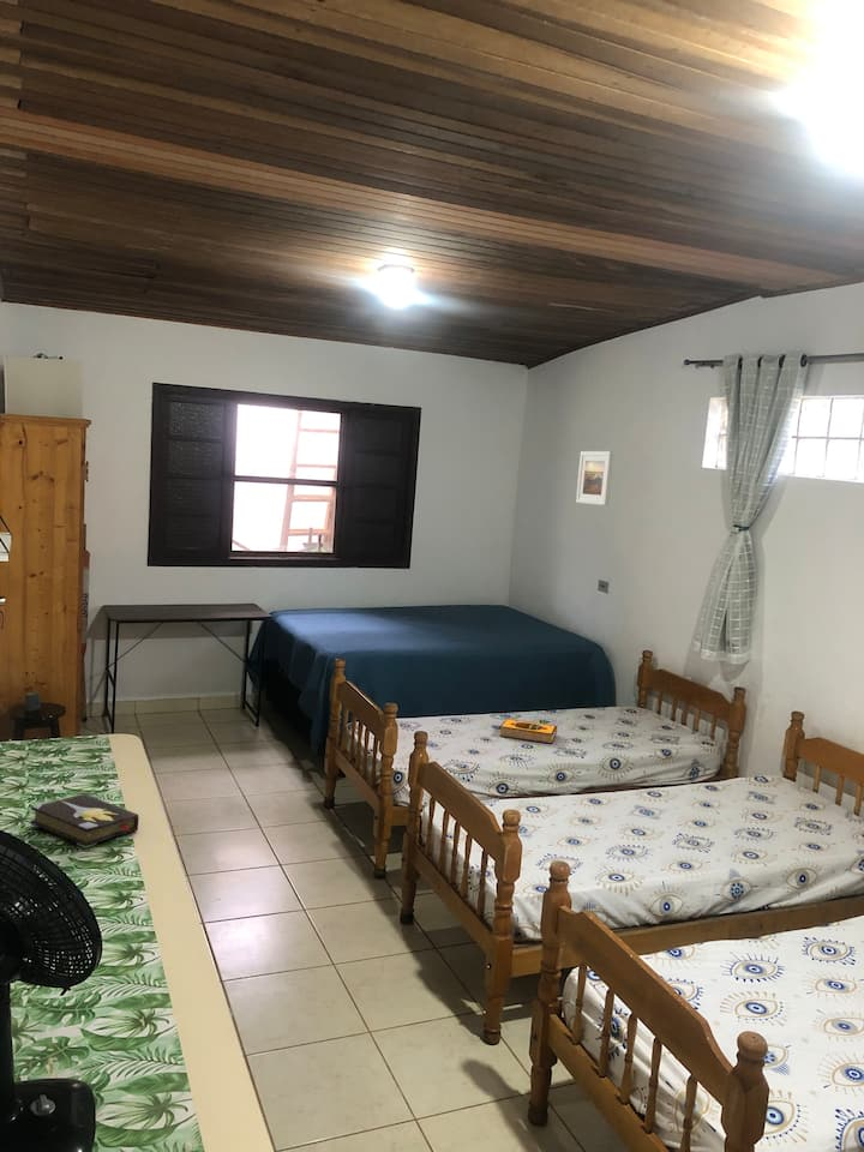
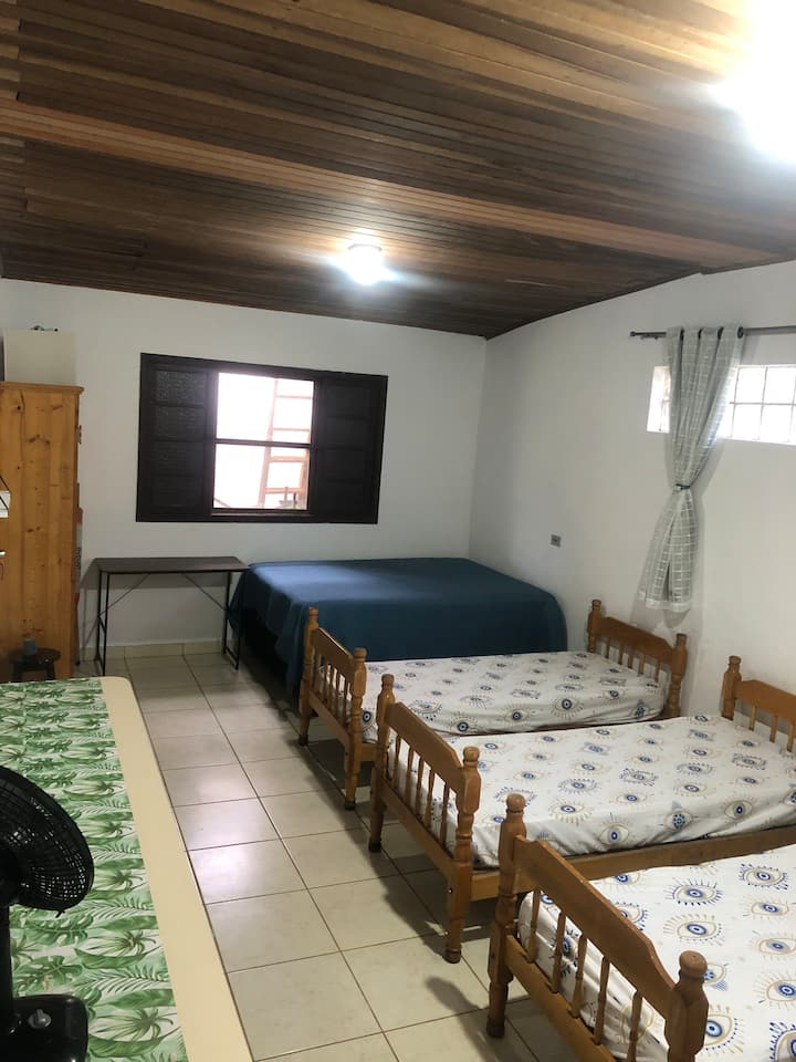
- hardback book [499,718,558,745]
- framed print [575,450,614,506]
- hardback book [29,793,140,850]
